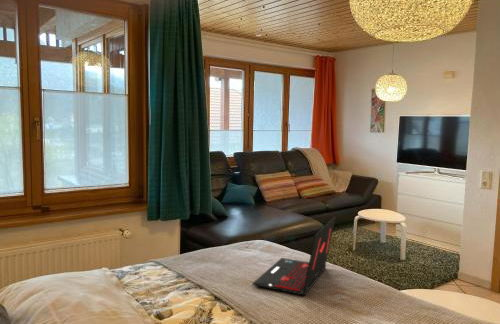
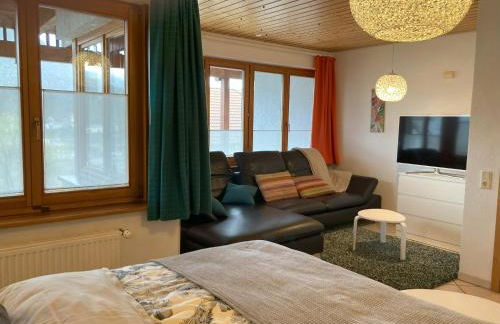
- laptop [251,216,337,297]
